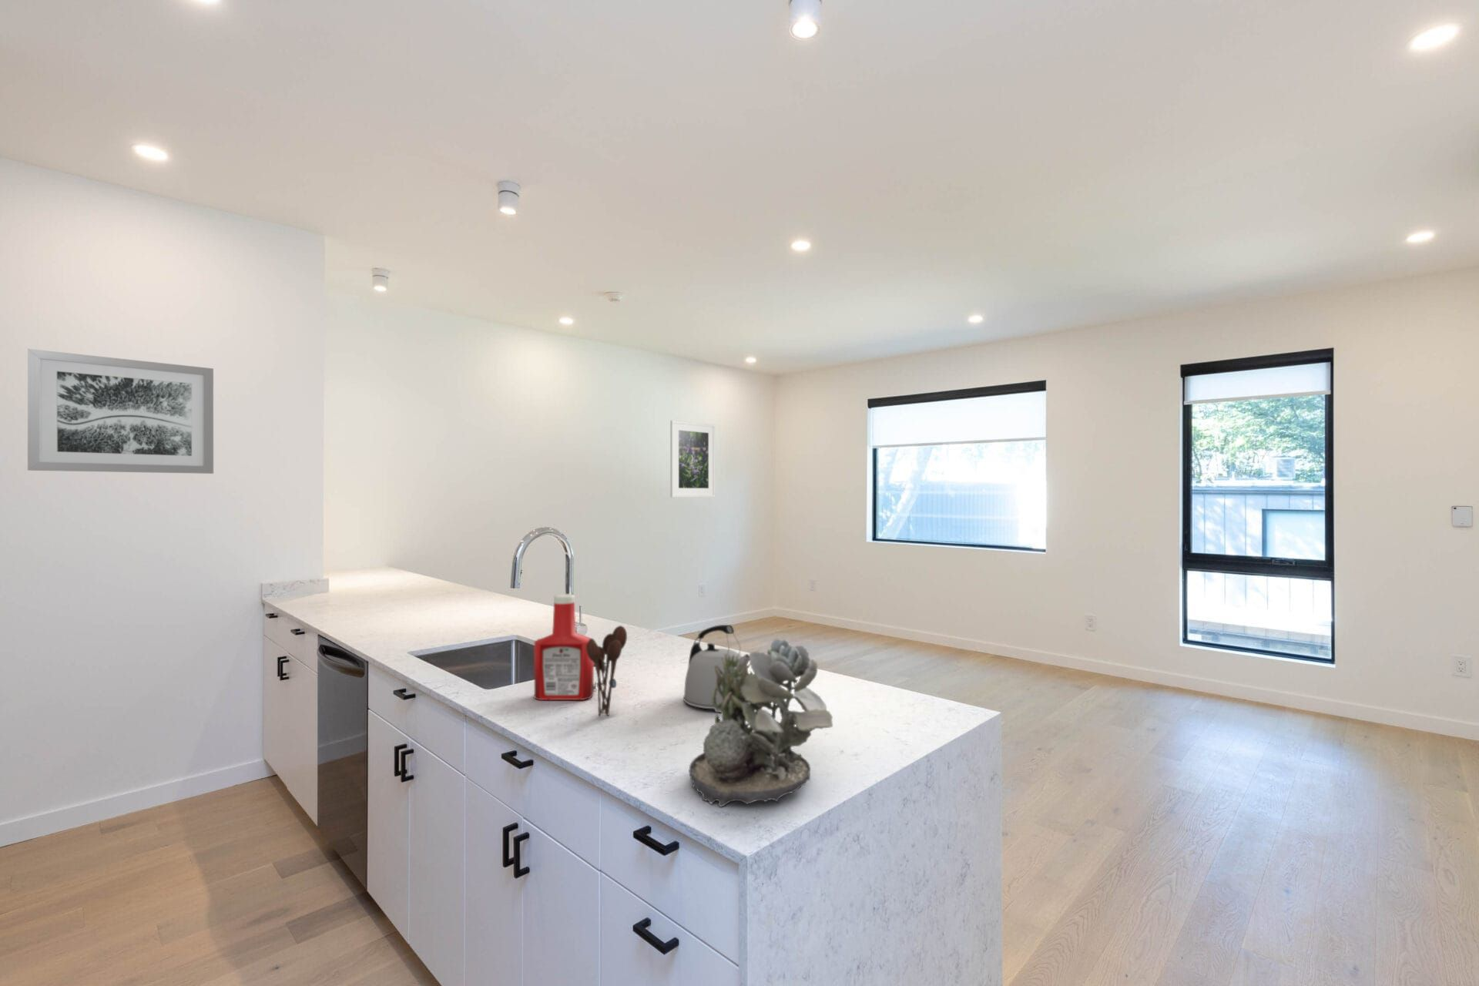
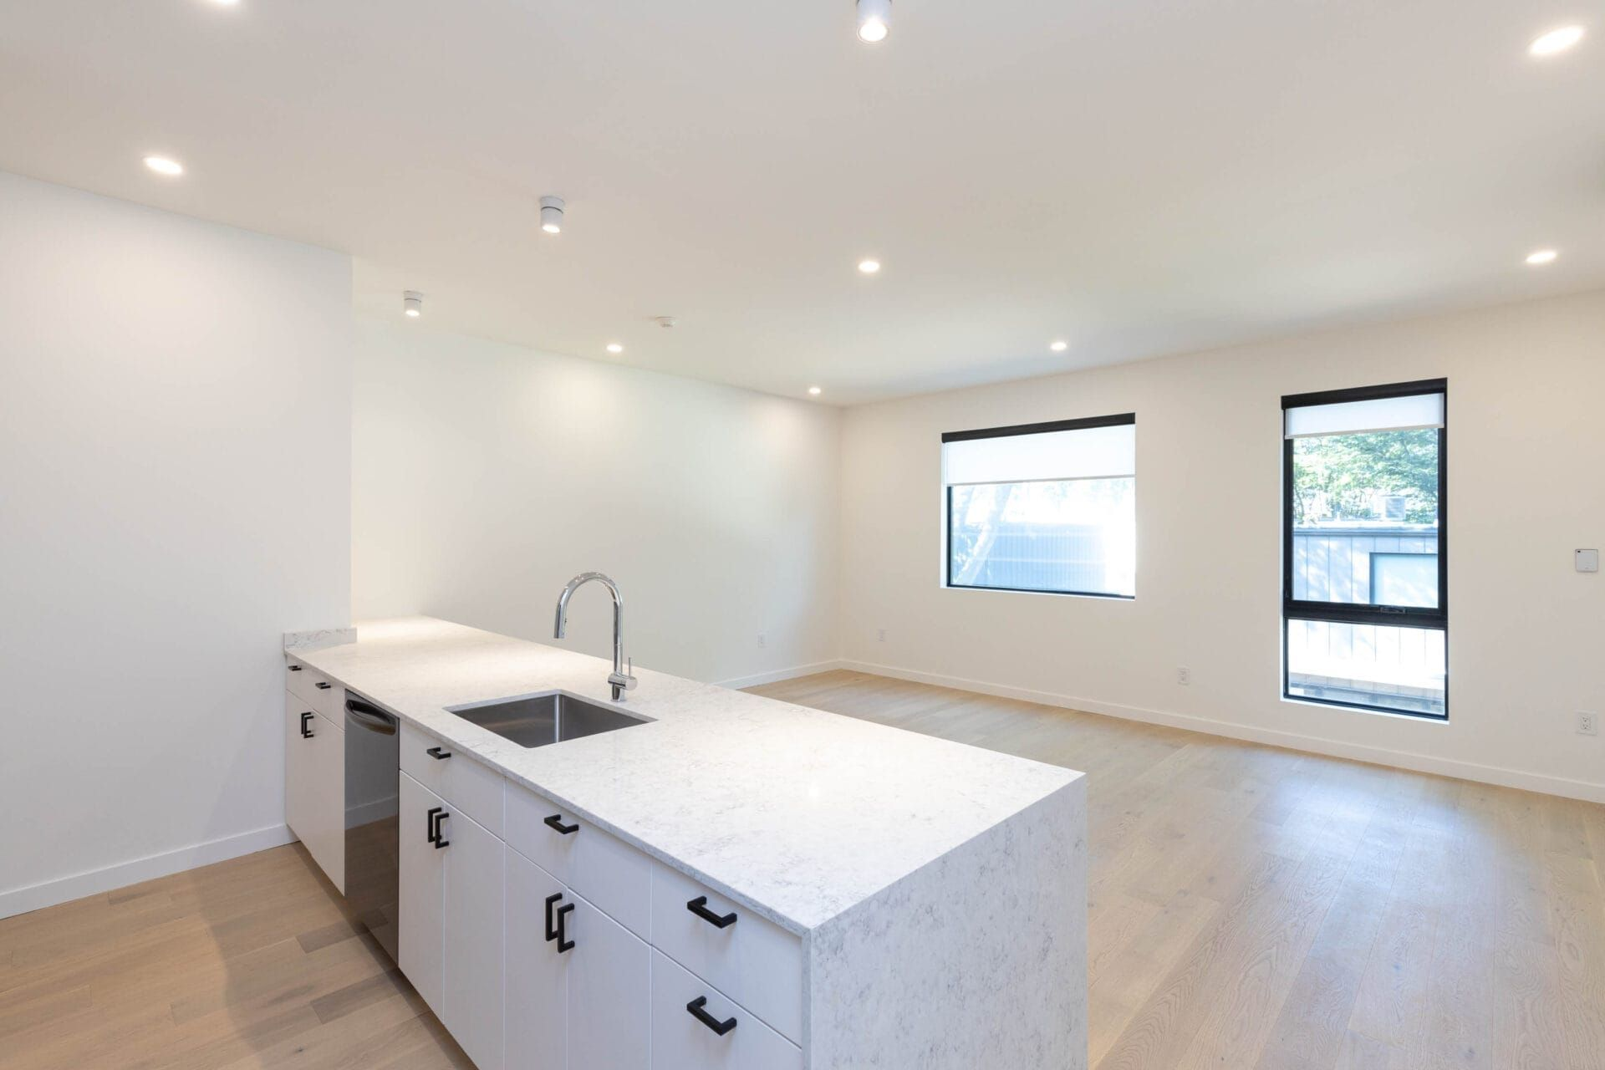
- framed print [669,419,716,499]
- wall art [28,348,215,474]
- utensil holder [587,625,627,717]
- succulent plant [688,637,833,808]
- soap bottle [534,593,594,701]
- kettle [682,624,749,713]
